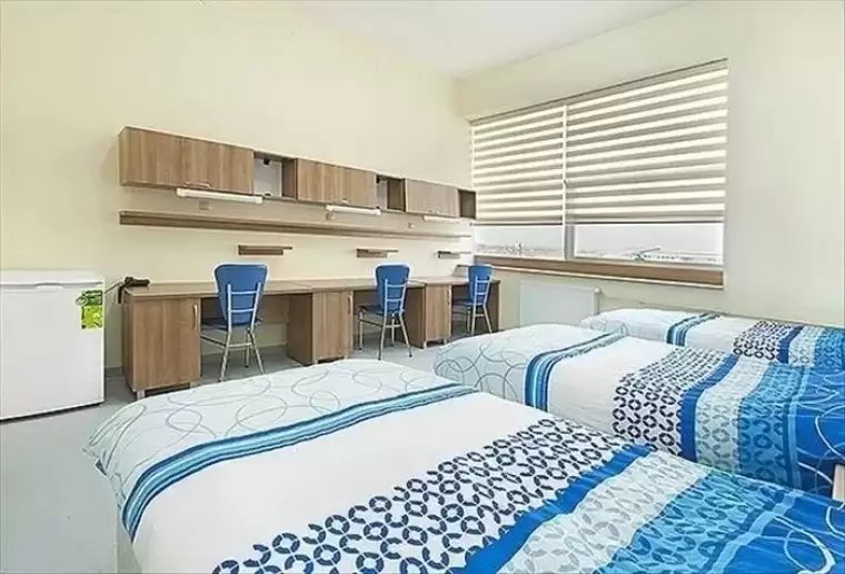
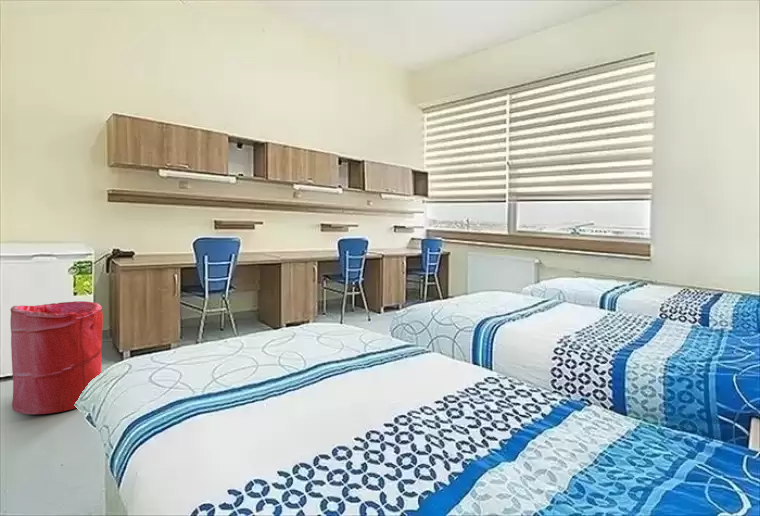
+ laundry hamper [9,300,104,415]
